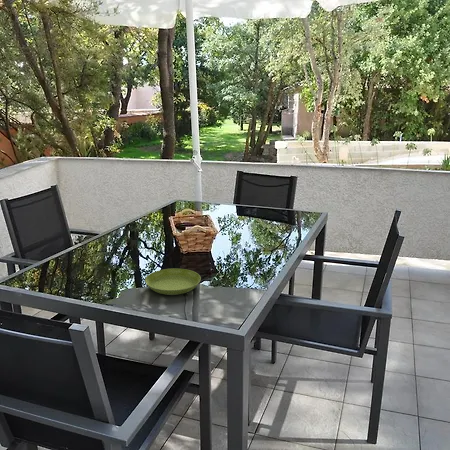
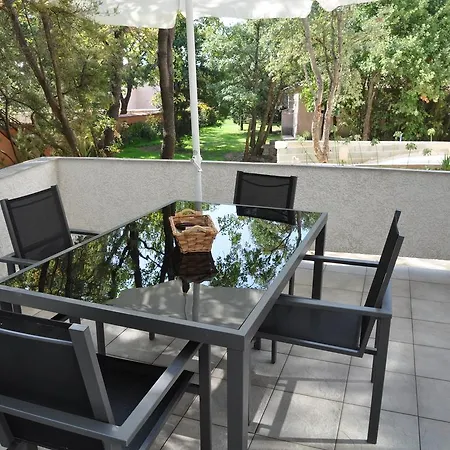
- saucer [144,268,202,296]
